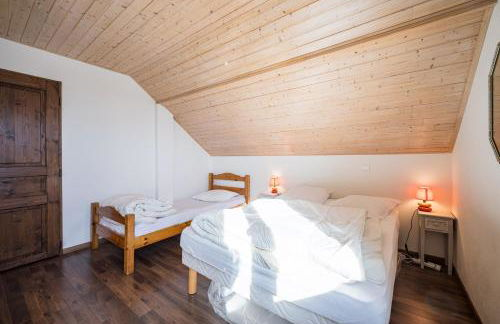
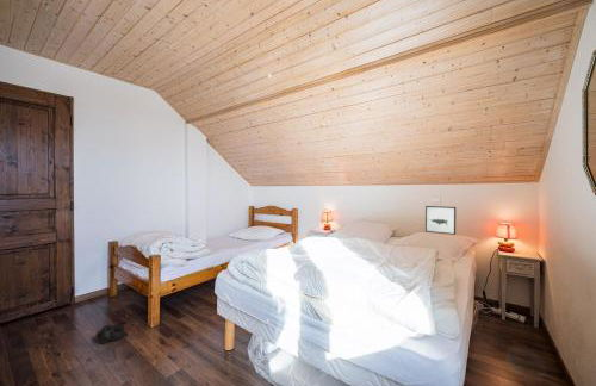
+ boots [94,323,128,345]
+ wall art [424,205,457,236]
